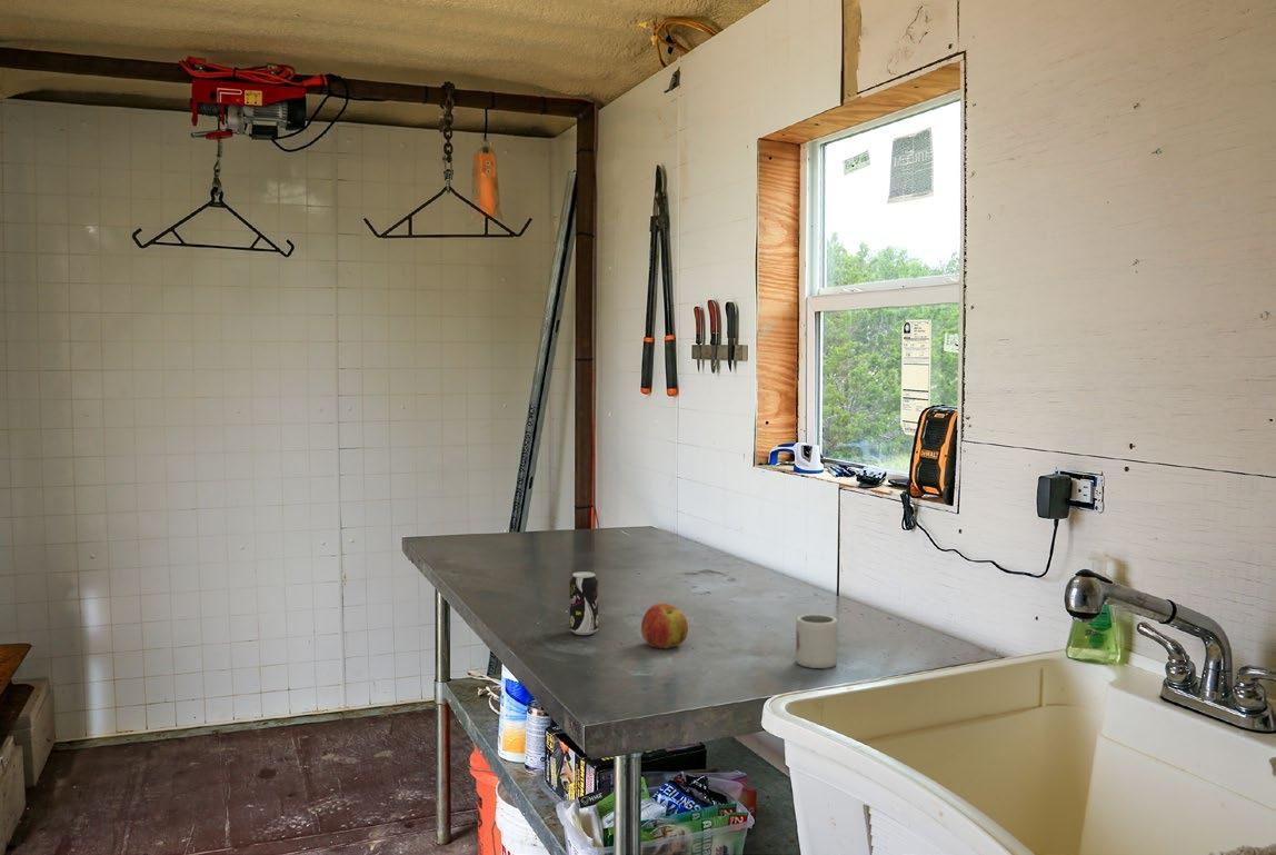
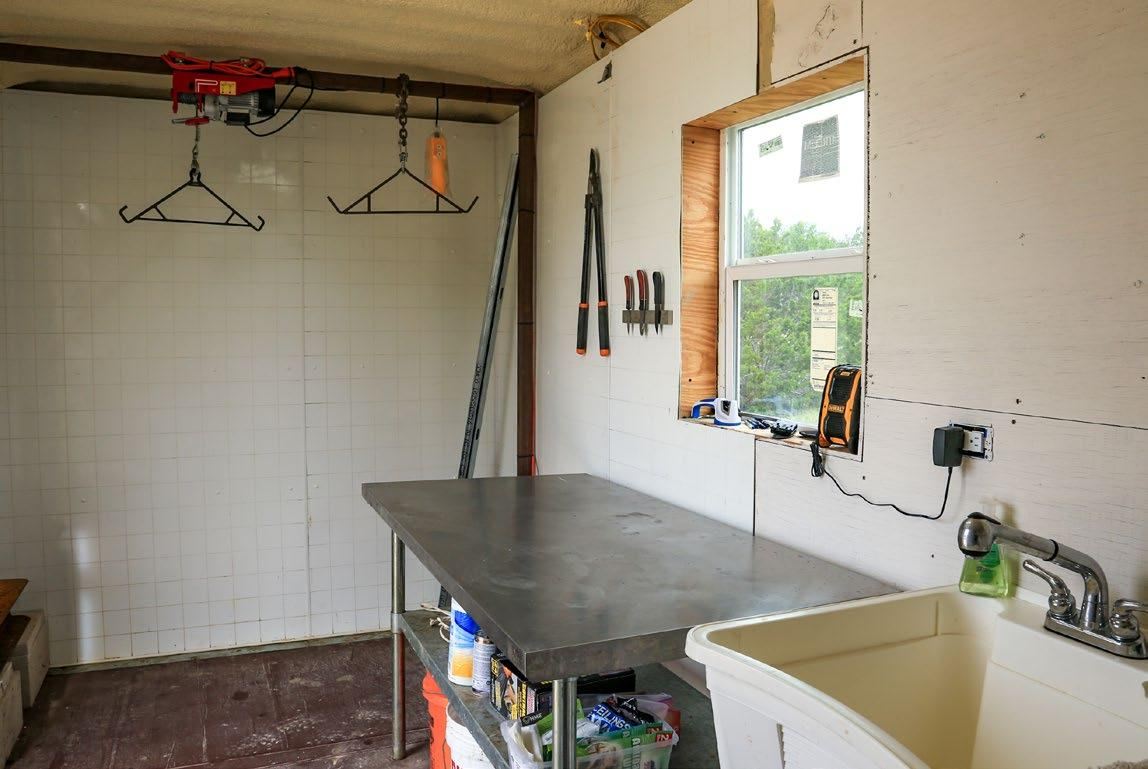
- cup [795,613,838,669]
- beverage can [569,570,599,636]
- apple [640,603,689,649]
